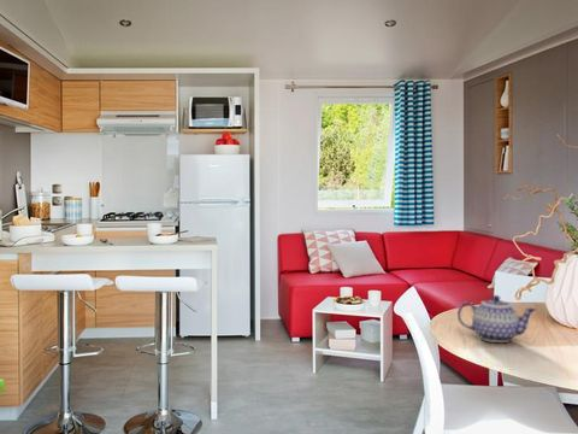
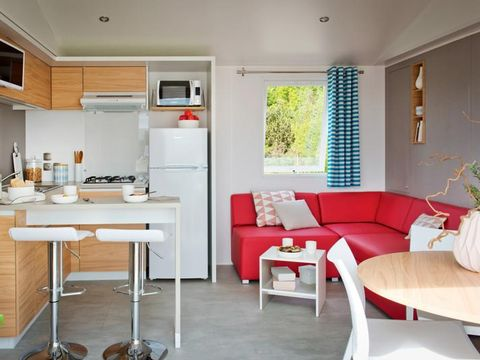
- teapot [456,294,537,344]
